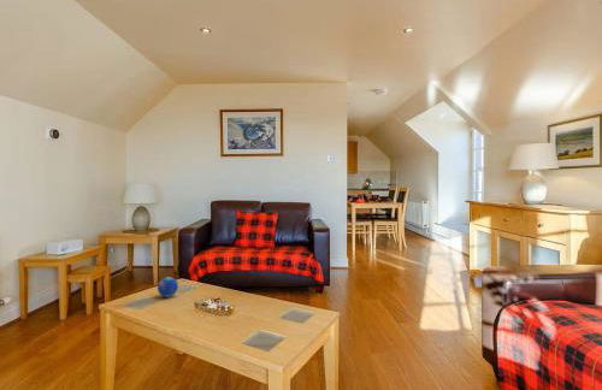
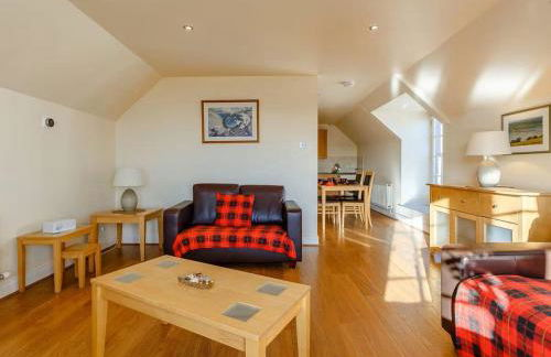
- decorative orb [157,276,179,299]
